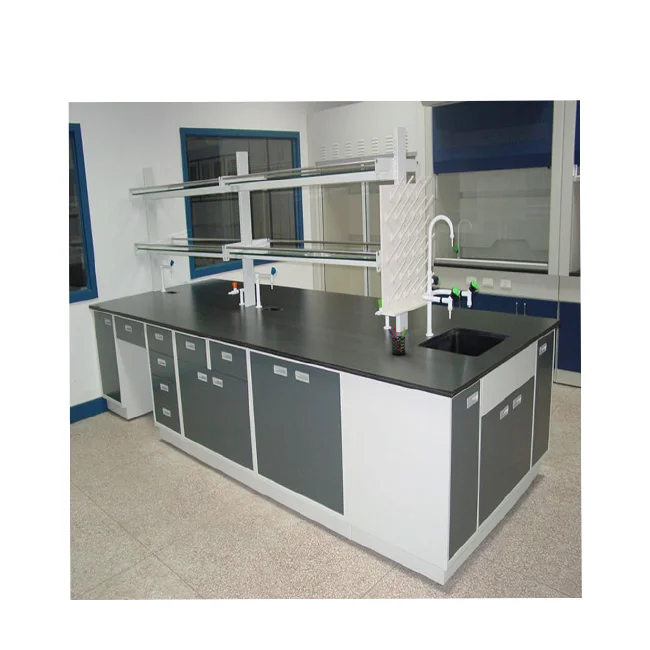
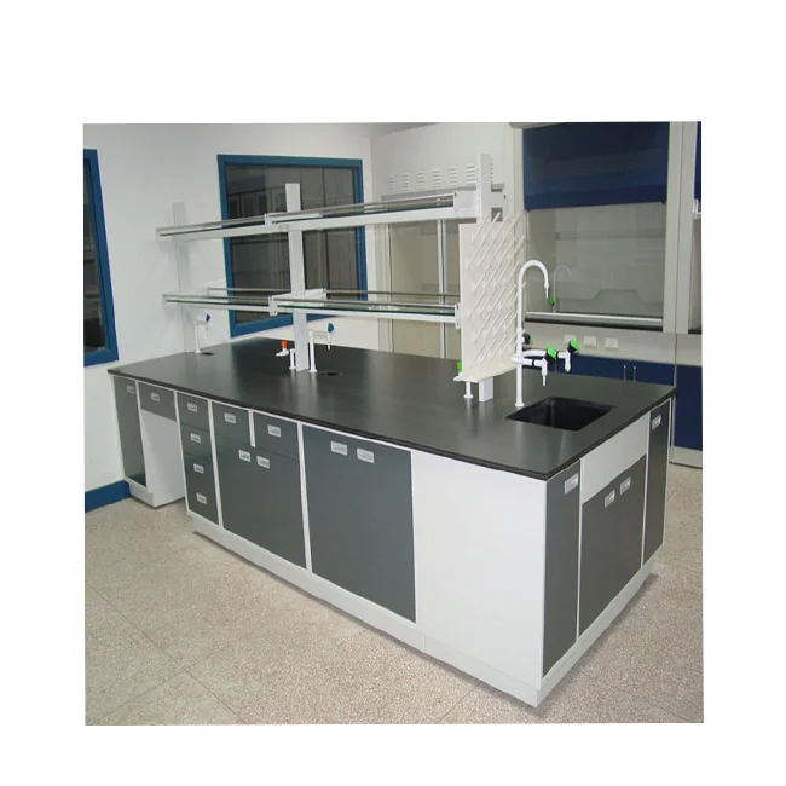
- pen holder [387,326,408,356]
